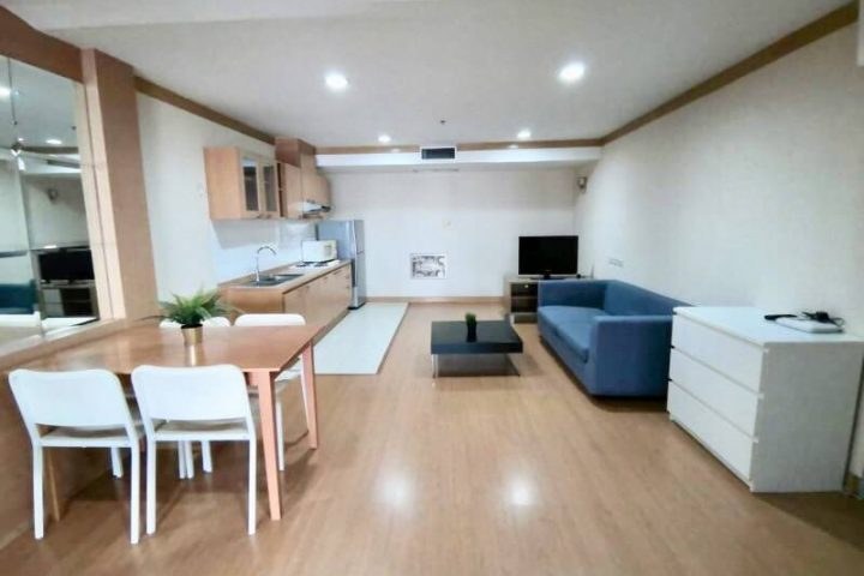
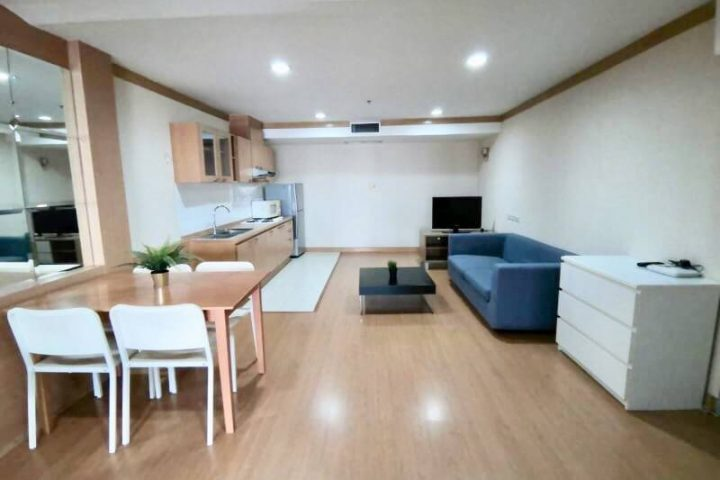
- wall art [409,252,449,280]
